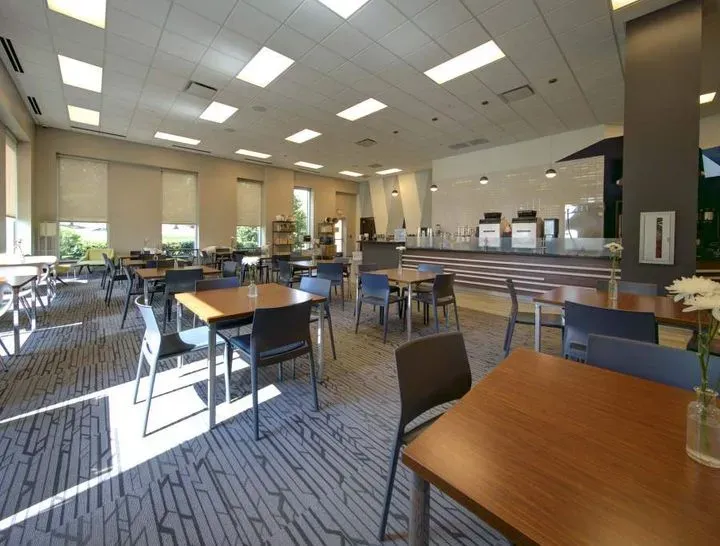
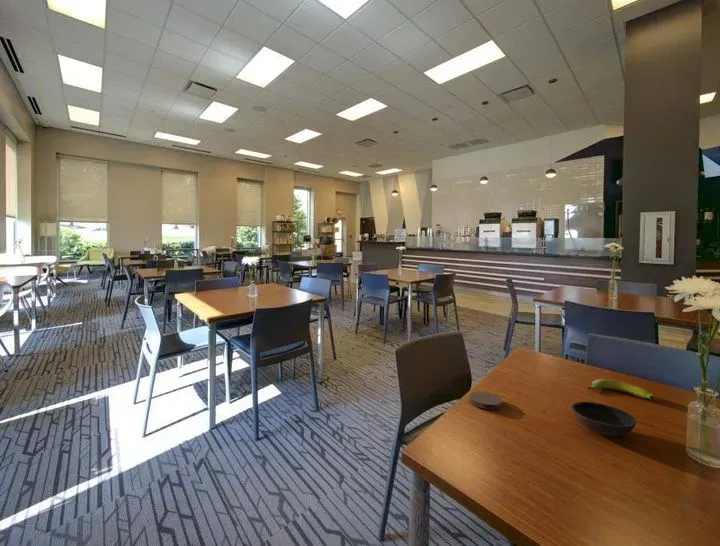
+ coaster [468,391,503,410]
+ banana [587,378,655,400]
+ bowl [570,401,637,437]
